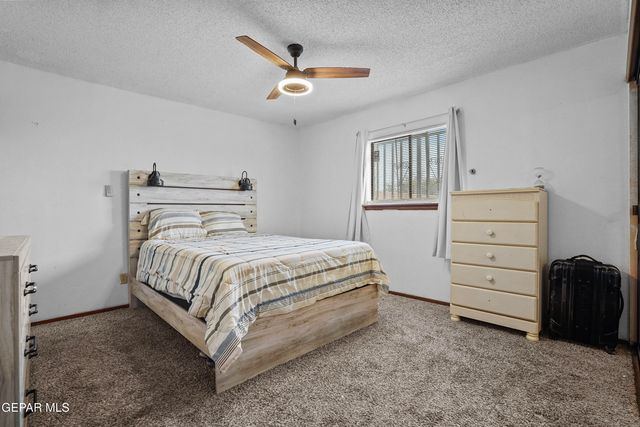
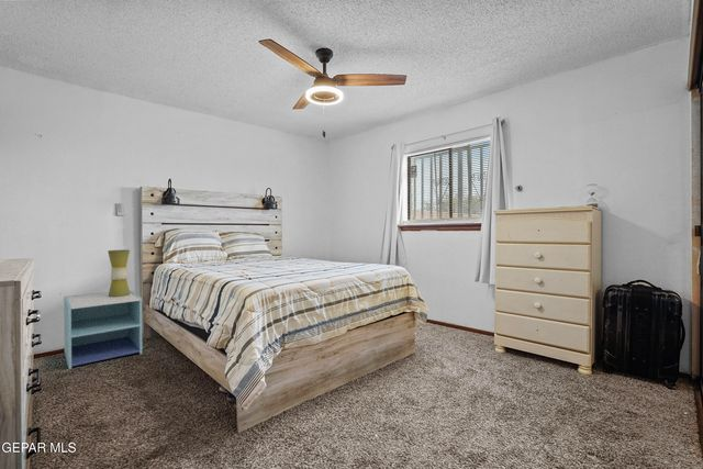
+ nightstand [63,289,143,370]
+ table lamp [107,249,131,298]
